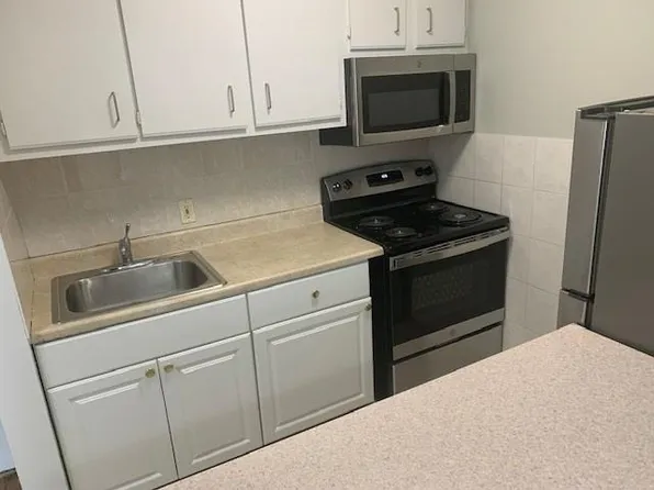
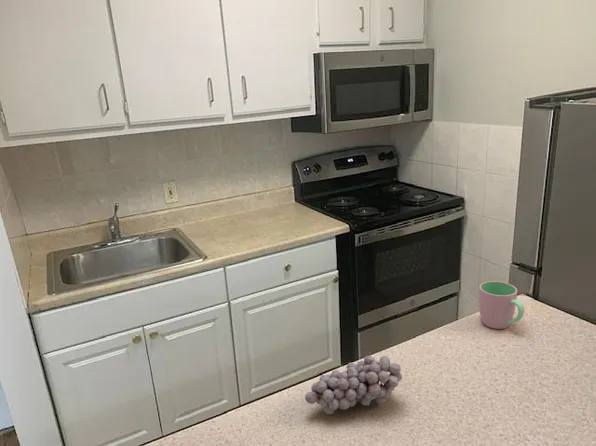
+ fruit [304,355,403,415]
+ cup [478,280,525,330]
